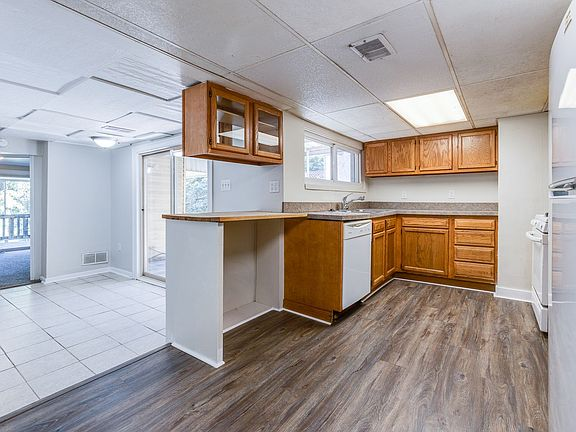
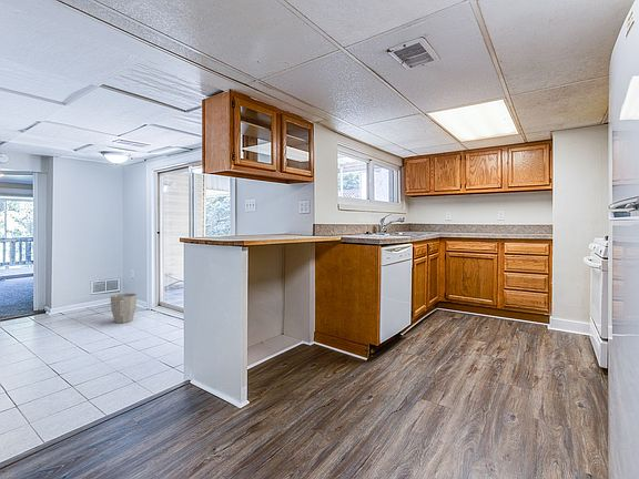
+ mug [110,293,138,324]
